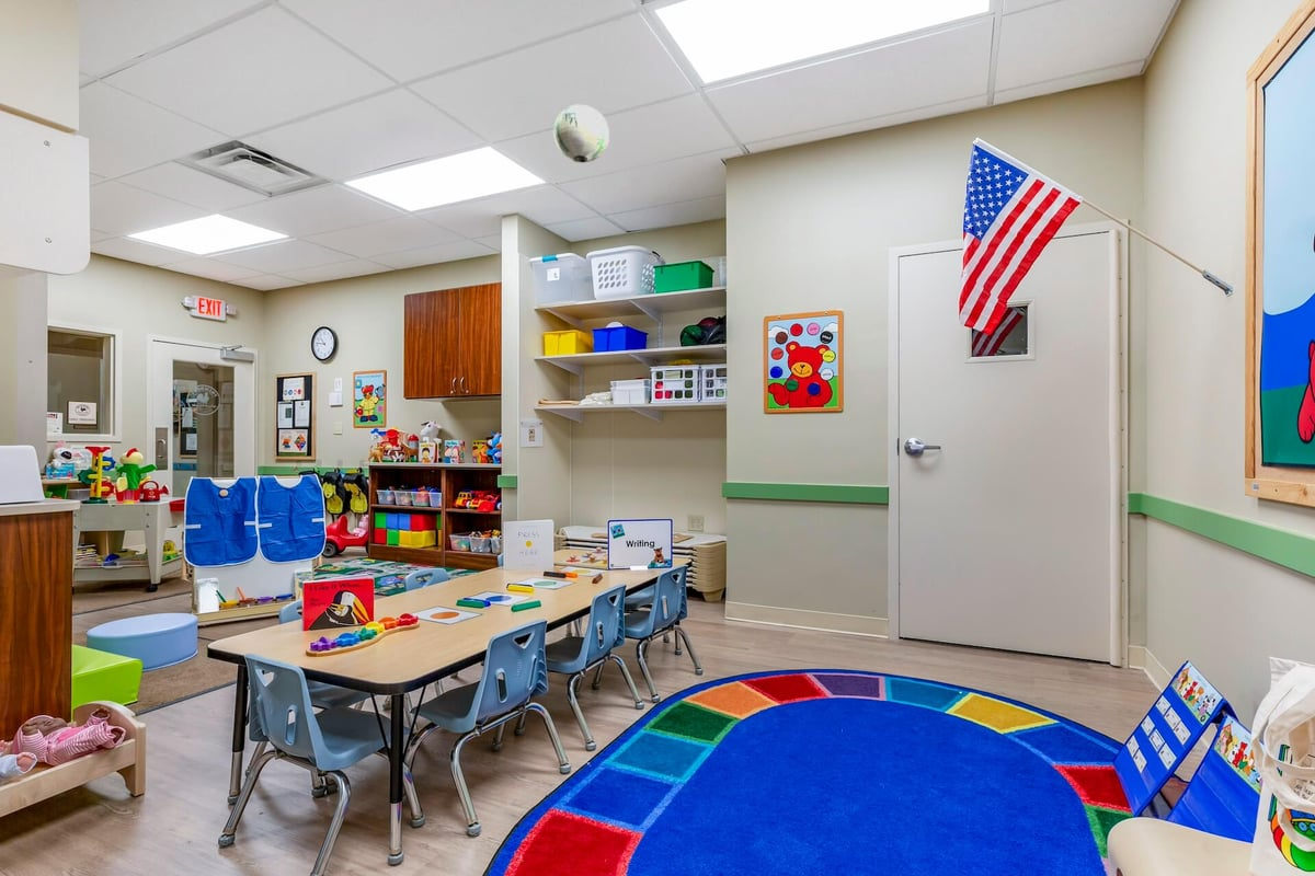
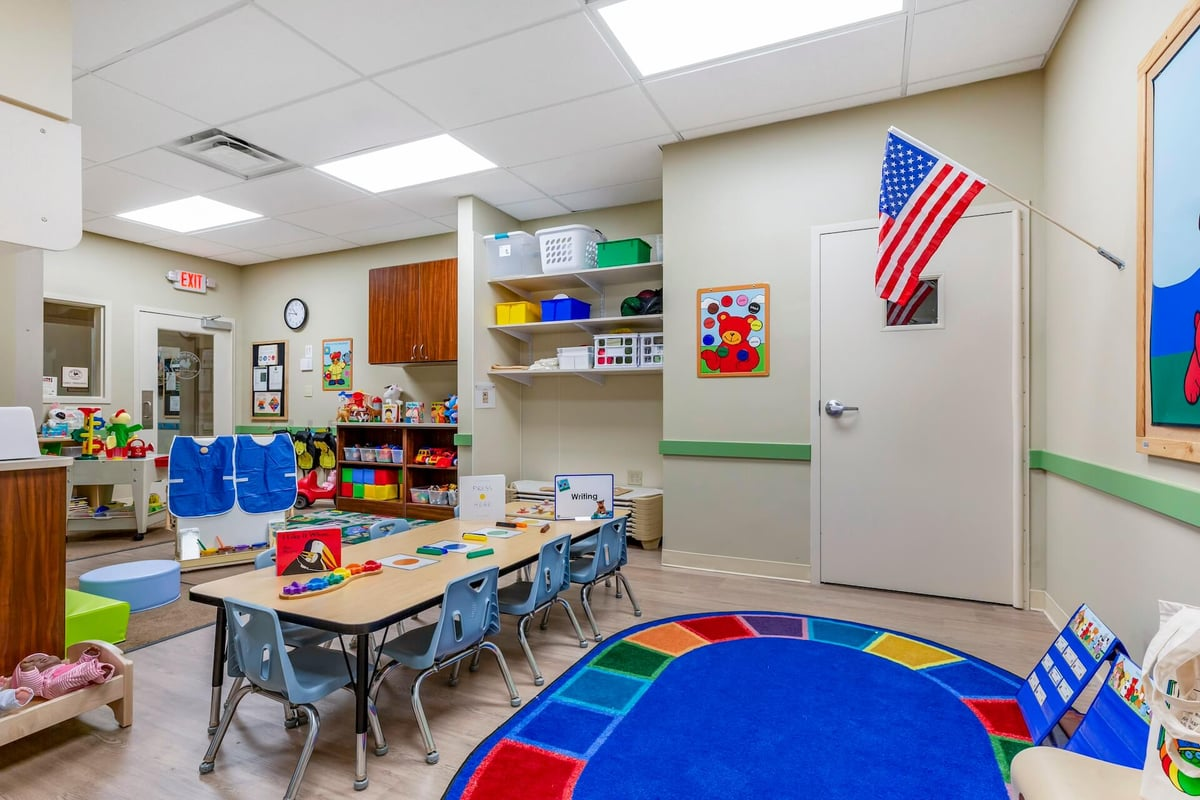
- paper lantern [552,104,610,164]
